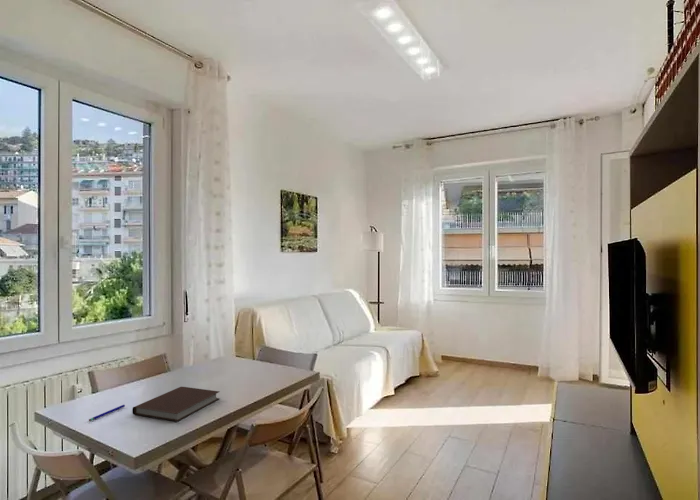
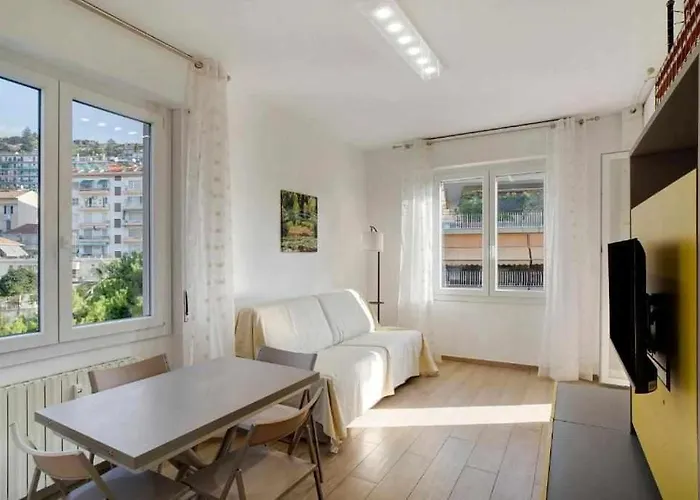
- notebook [131,386,221,423]
- pen [88,404,126,422]
